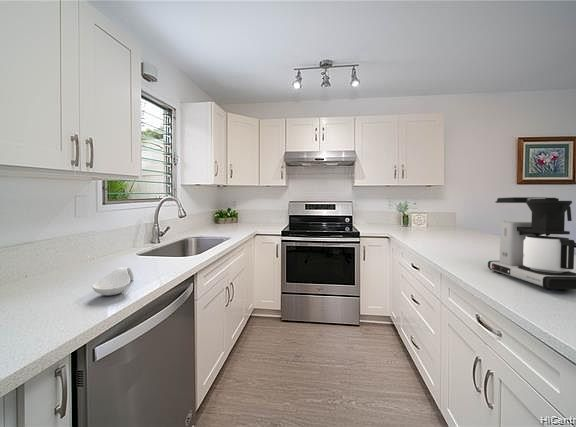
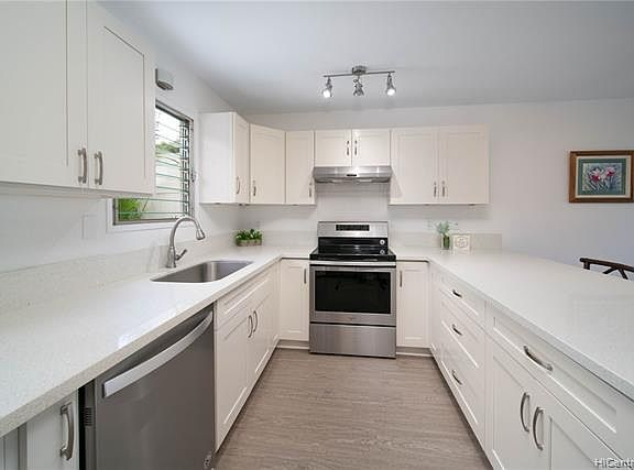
- coffee maker [487,196,576,292]
- spoon rest [91,266,134,296]
